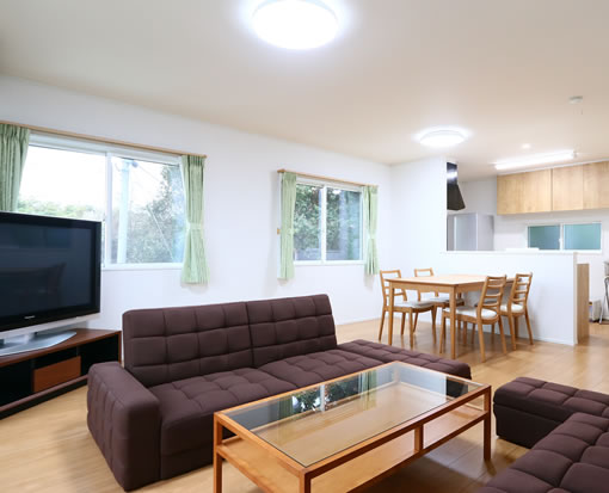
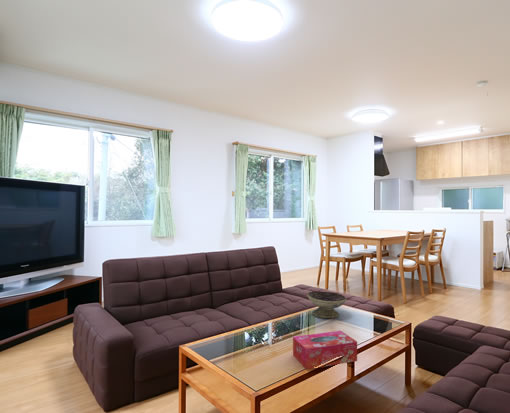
+ decorative bowl [306,291,347,319]
+ tissue box [292,330,358,370]
